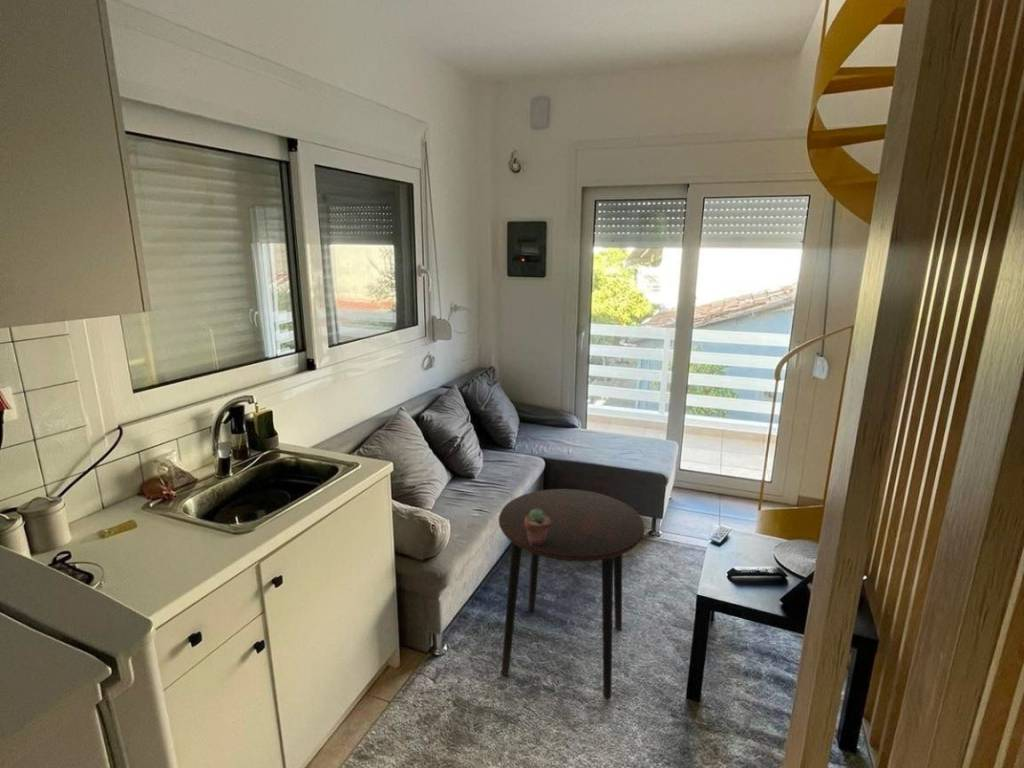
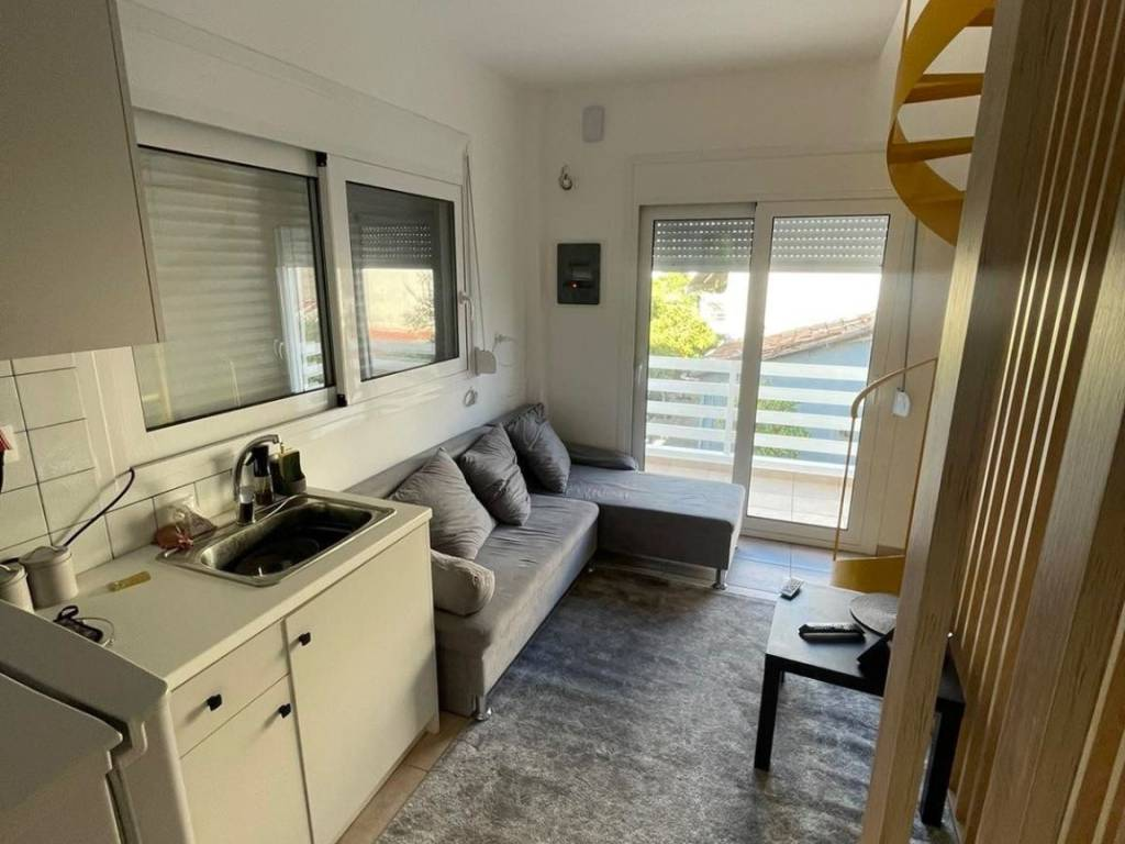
- side table [498,488,646,701]
- potted succulent [525,509,551,545]
